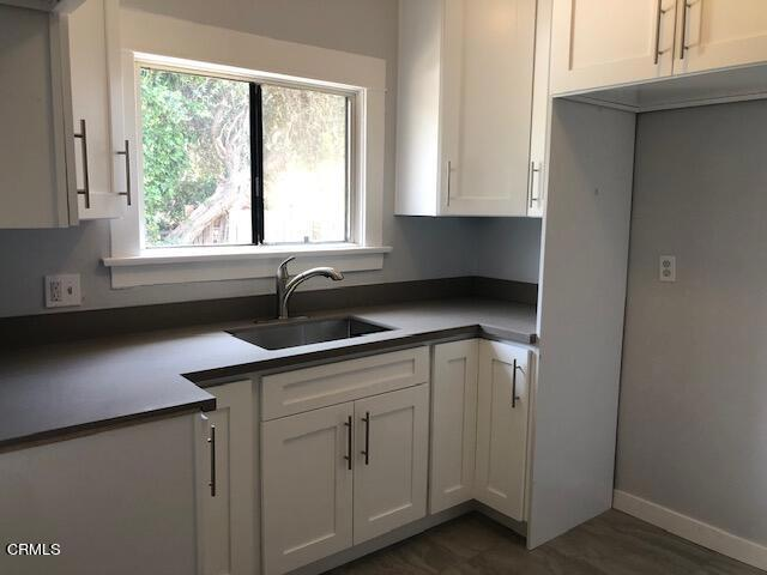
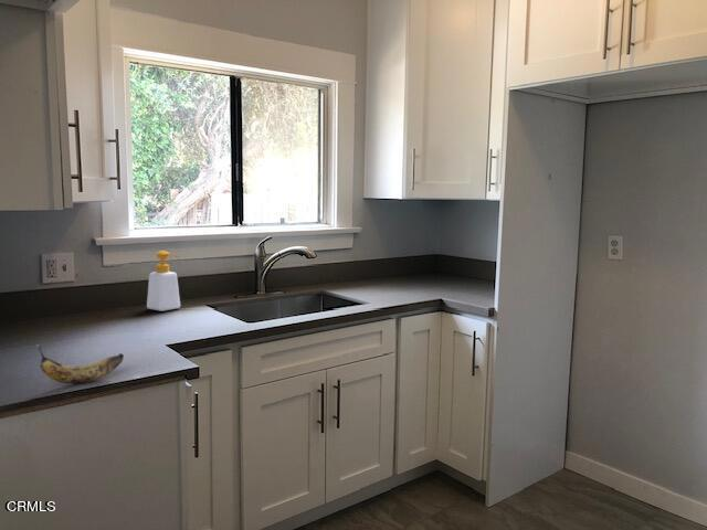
+ banana [35,343,125,385]
+ soap bottle [146,250,181,312]
